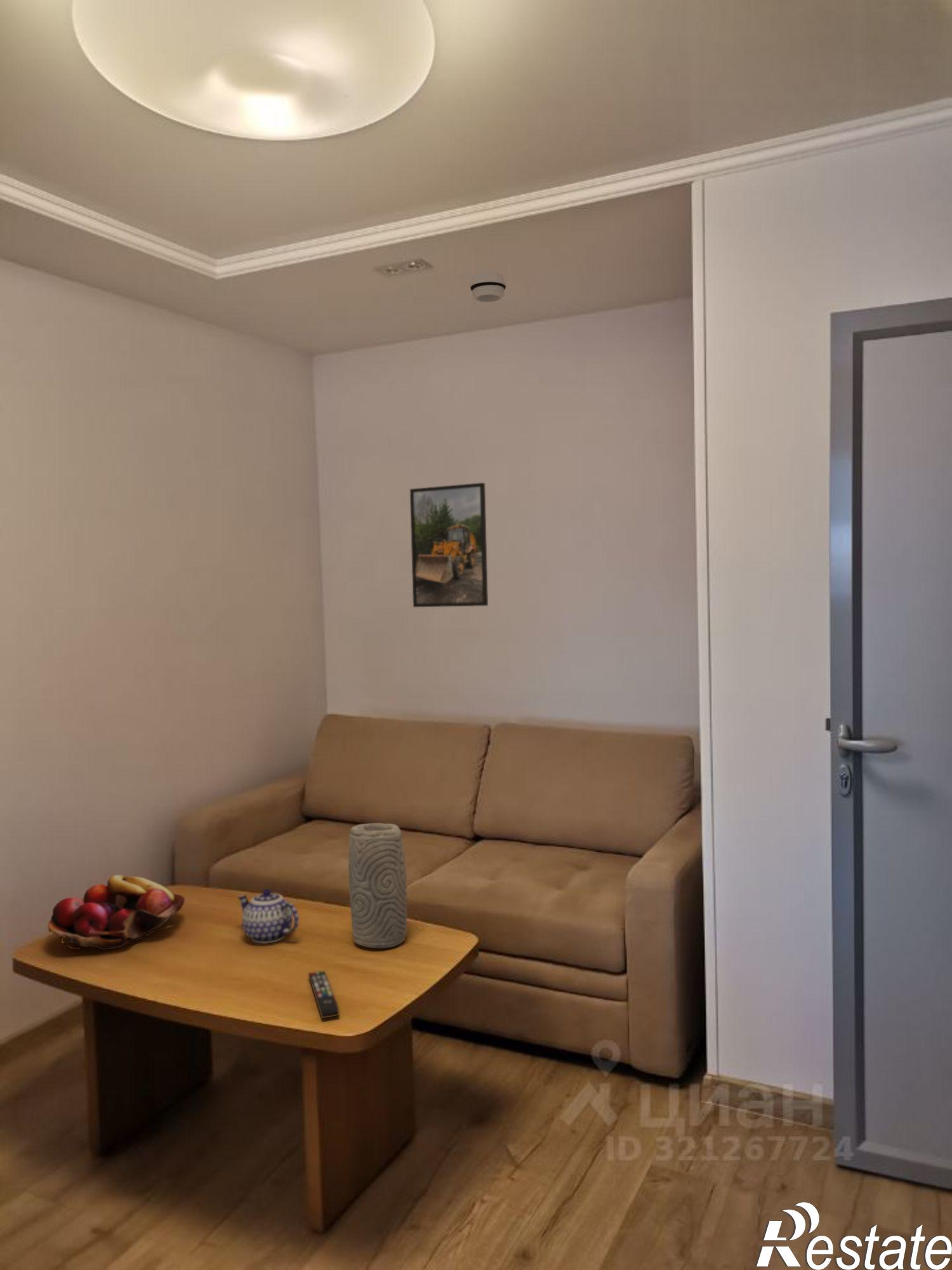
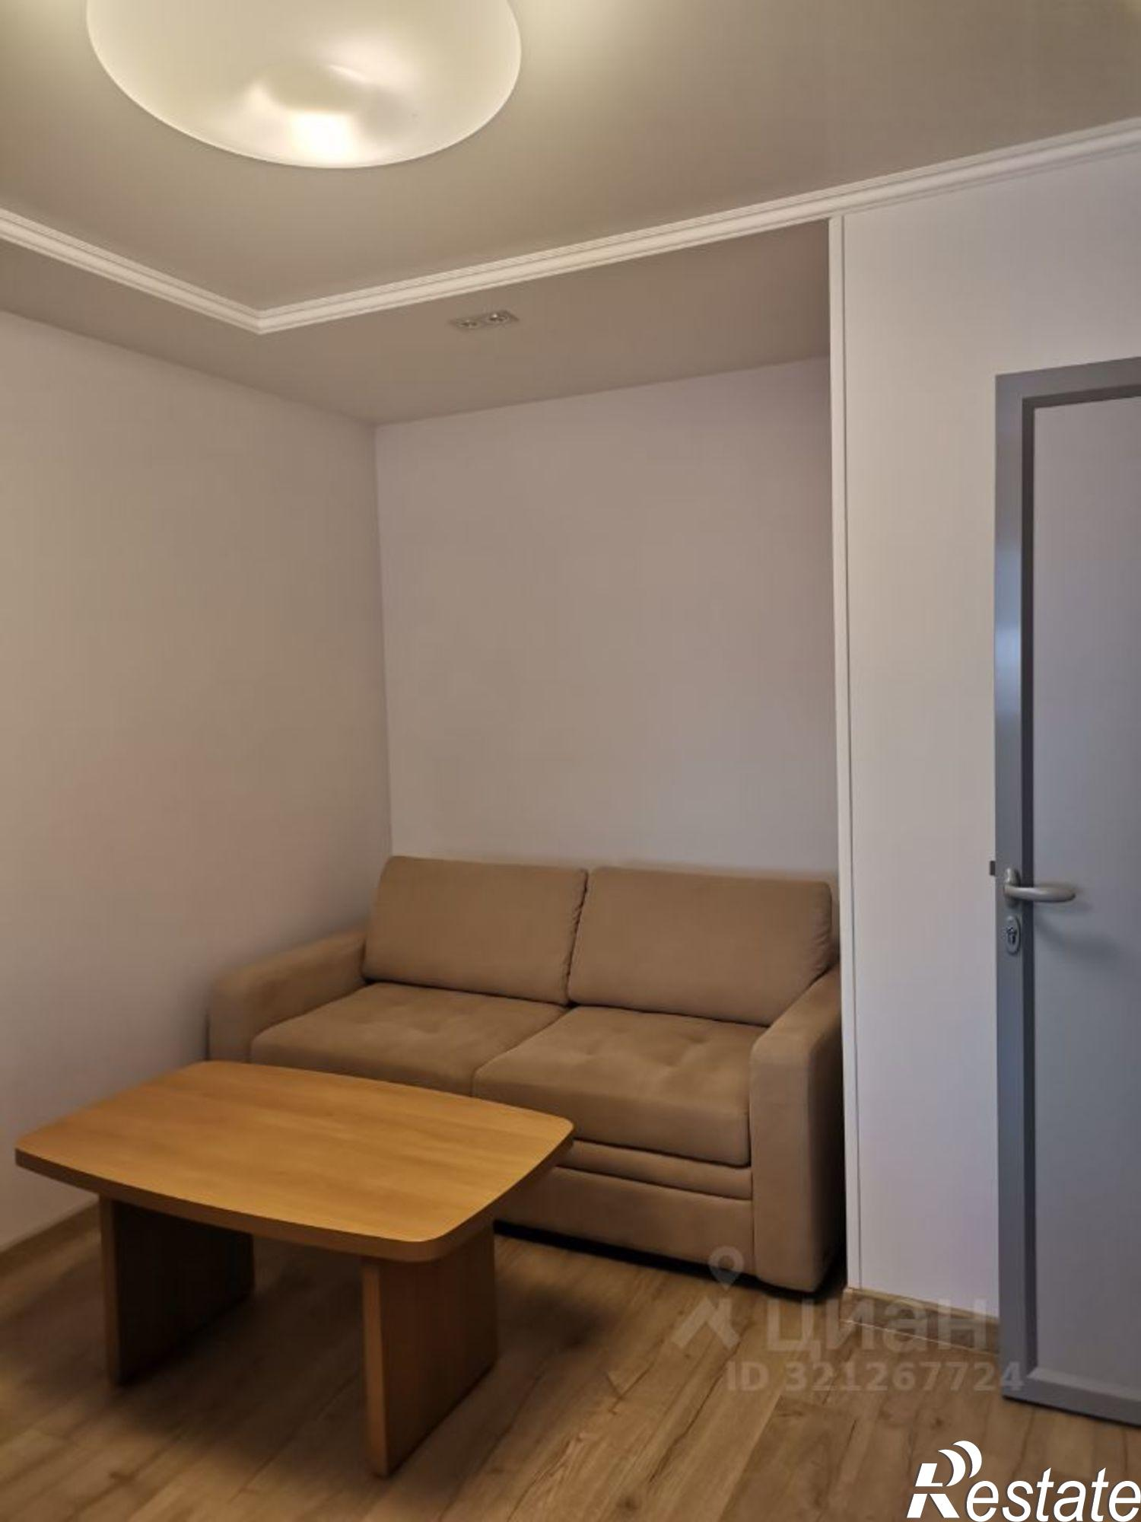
- fruit basket [47,874,186,951]
- teapot [237,888,300,944]
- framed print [409,482,489,608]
- remote control [308,970,340,1019]
- smoke detector [469,272,506,303]
- vase [348,822,408,949]
